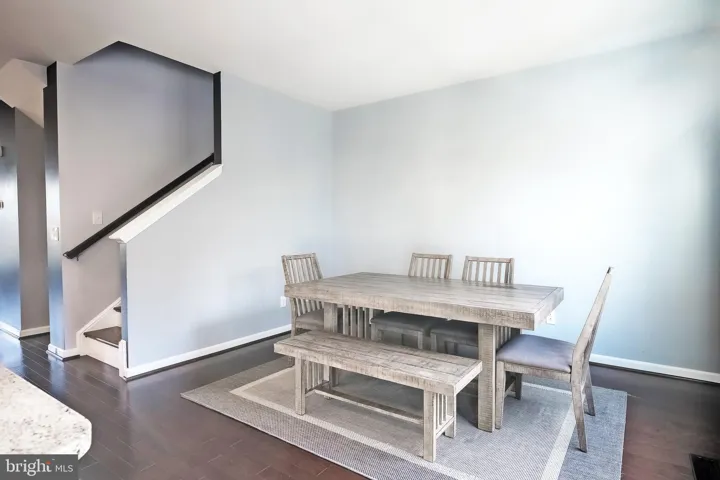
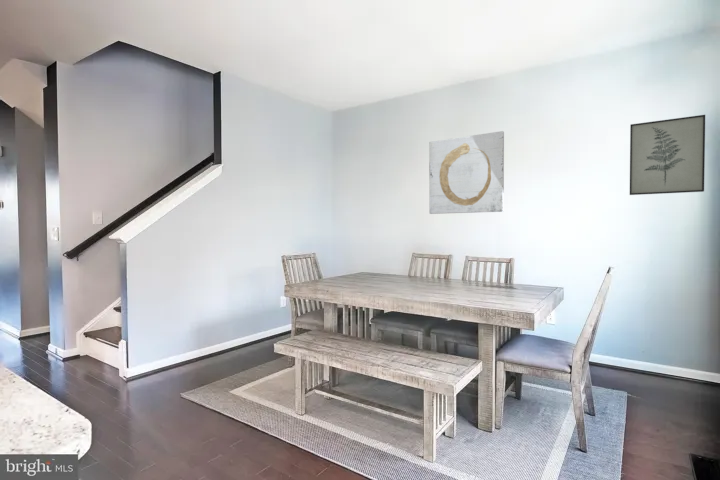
+ wall art [428,130,505,215]
+ wall art [629,114,706,196]
